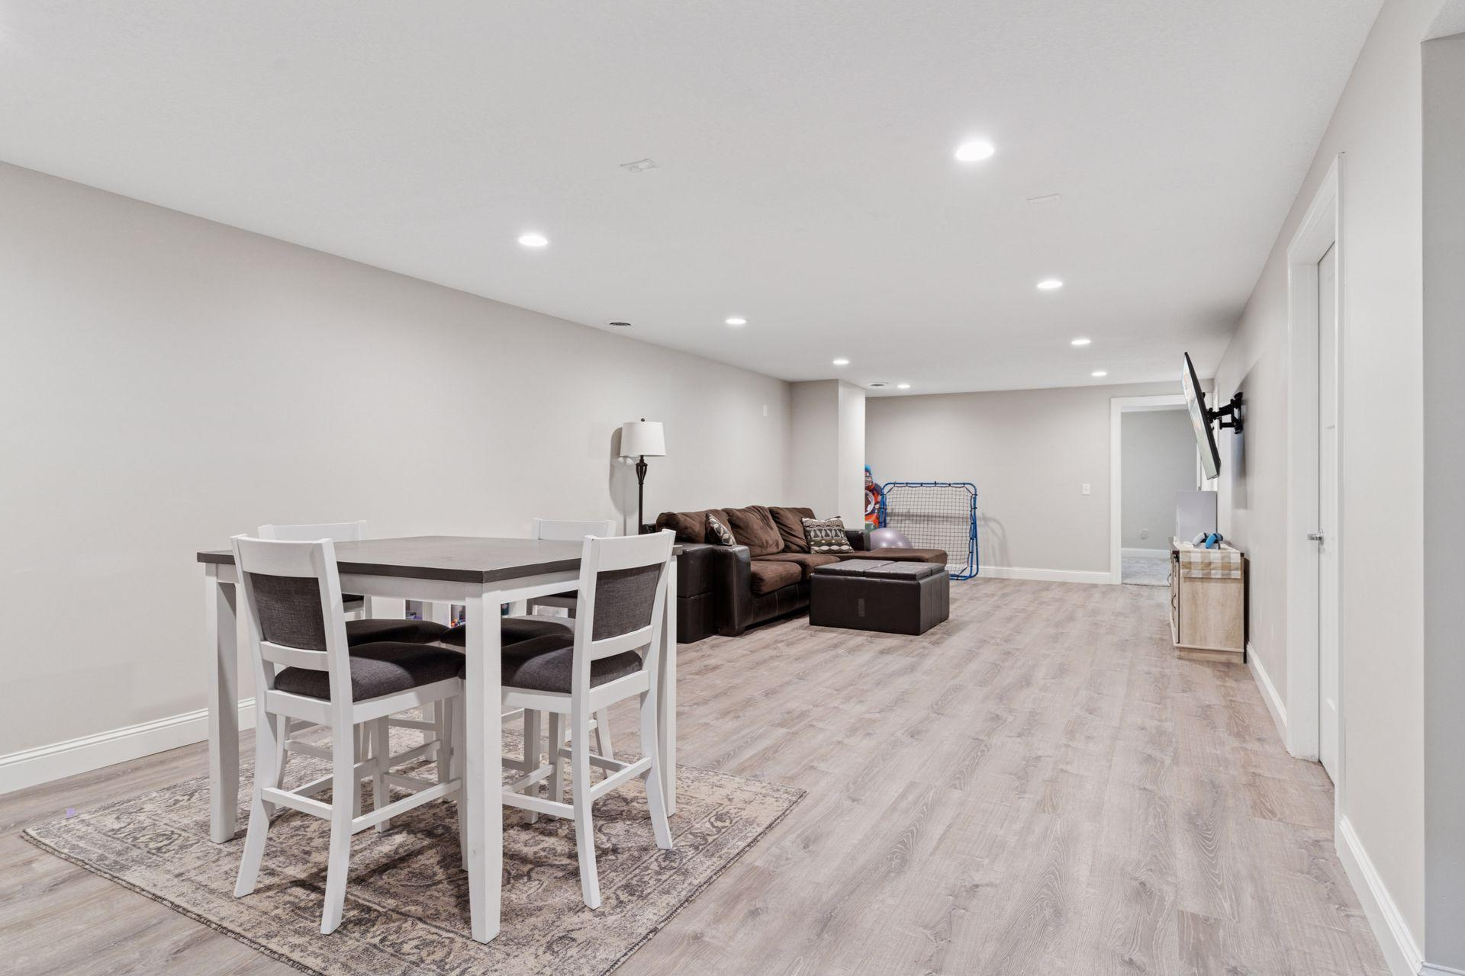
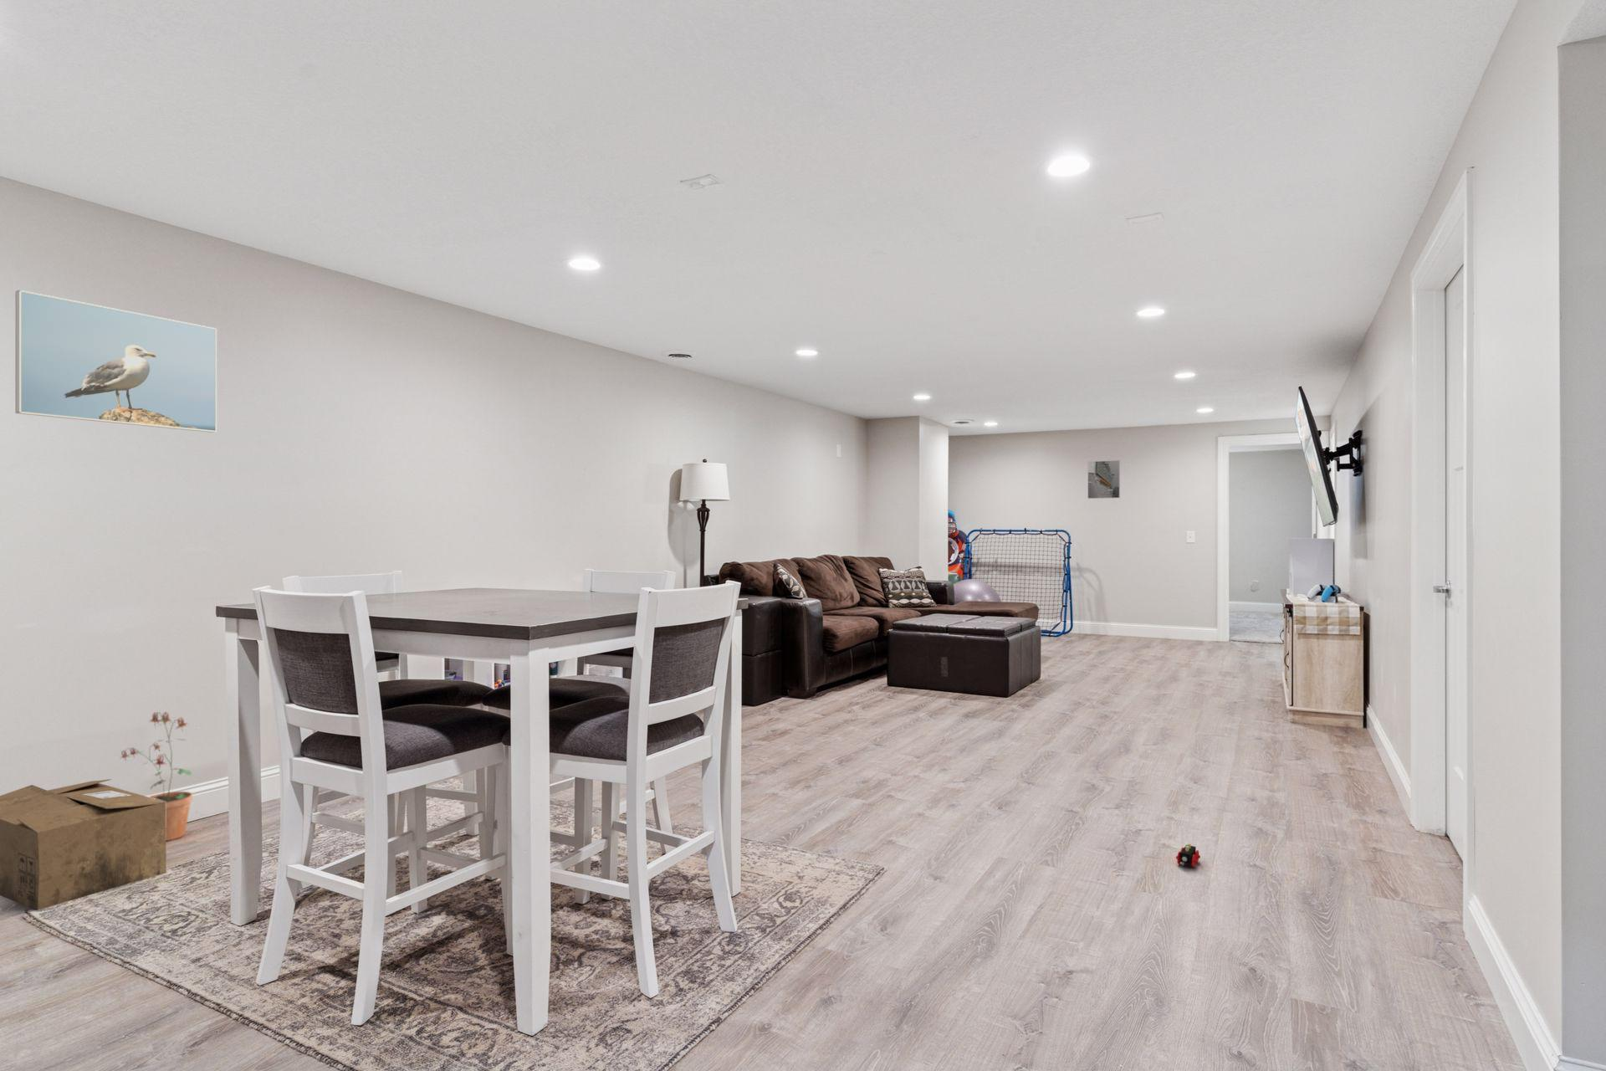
+ toy train [1176,843,1201,868]
+ cardboard box [0,778,166,911]
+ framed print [16,289,217,434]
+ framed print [1087,459,1121,500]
+ potted plant [119,711,194,842]
